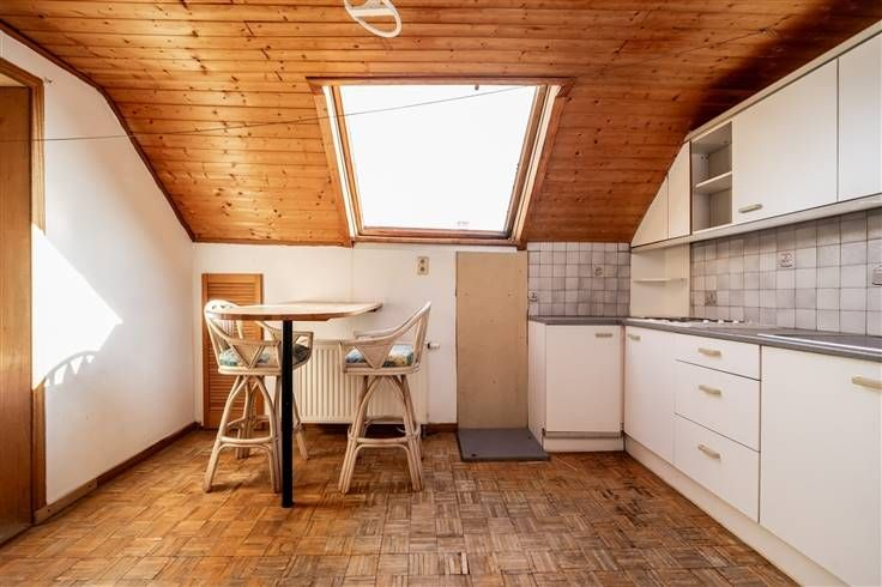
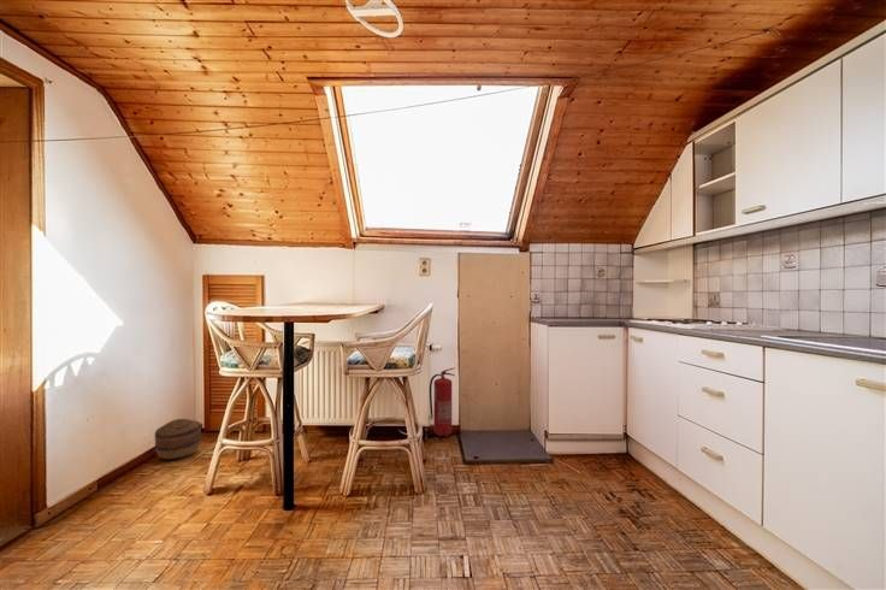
+ basket [154,418,202,460]
+ fire extinguisher [429,366,456,438]
